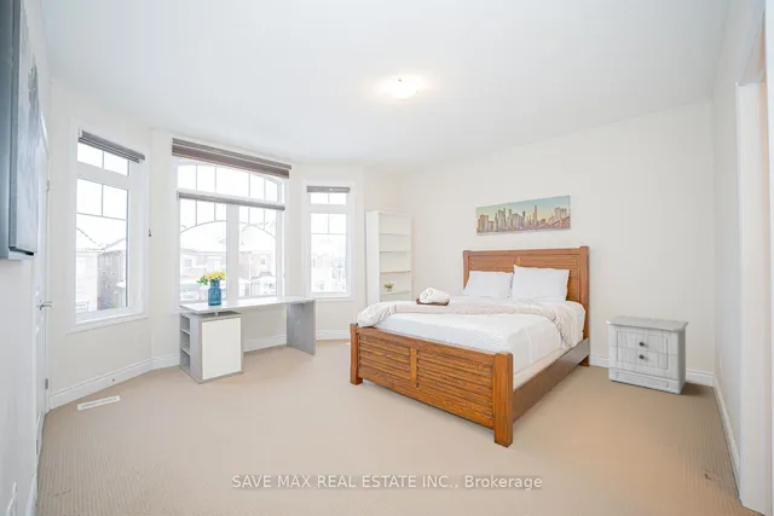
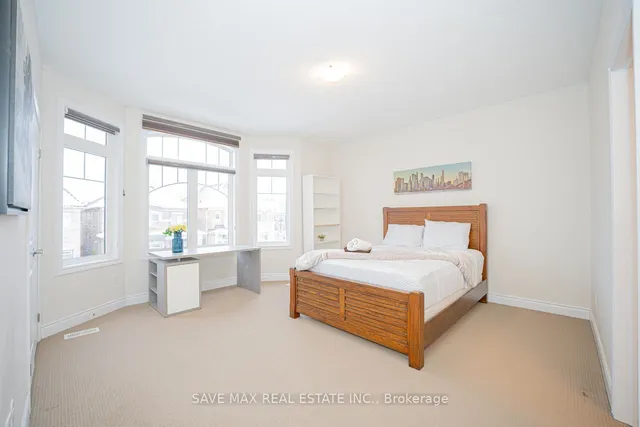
- nightstand [605,314,689,395]
